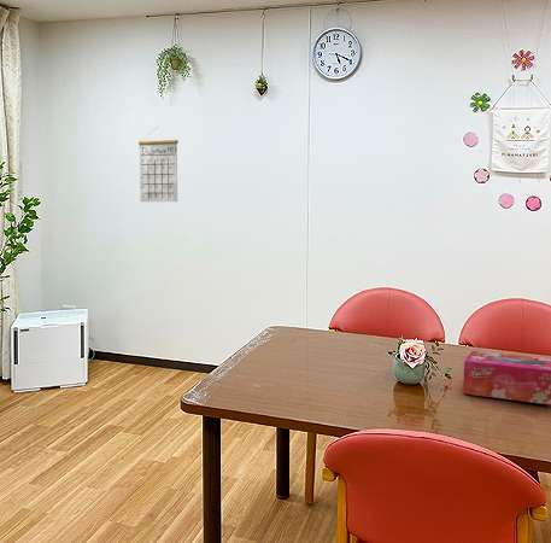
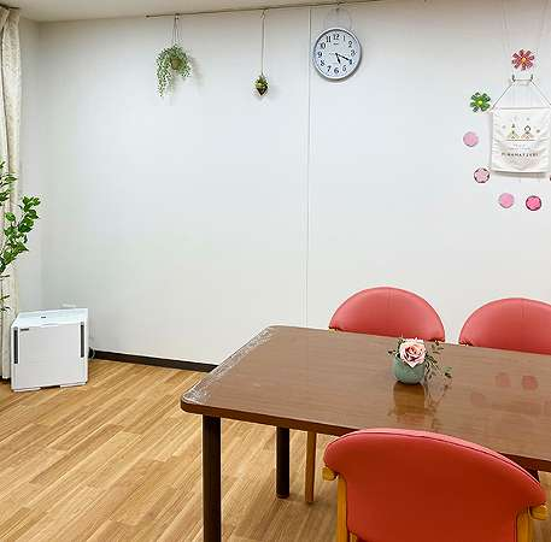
- tissue box [462,350,551,405]
- calendar [137,127,180,203]
